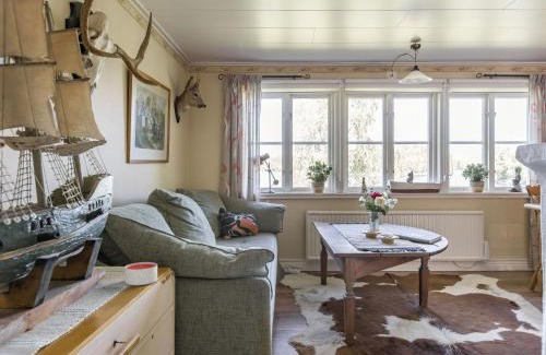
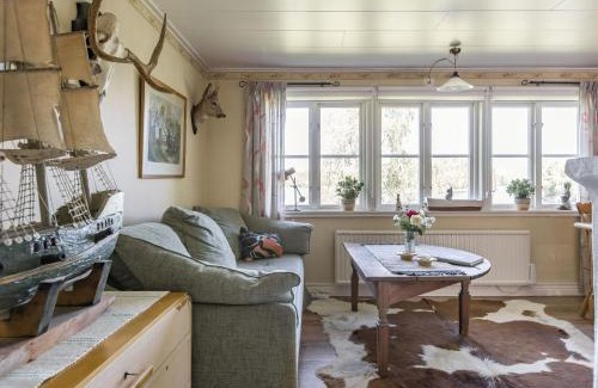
- candle [123,261,158,286]
